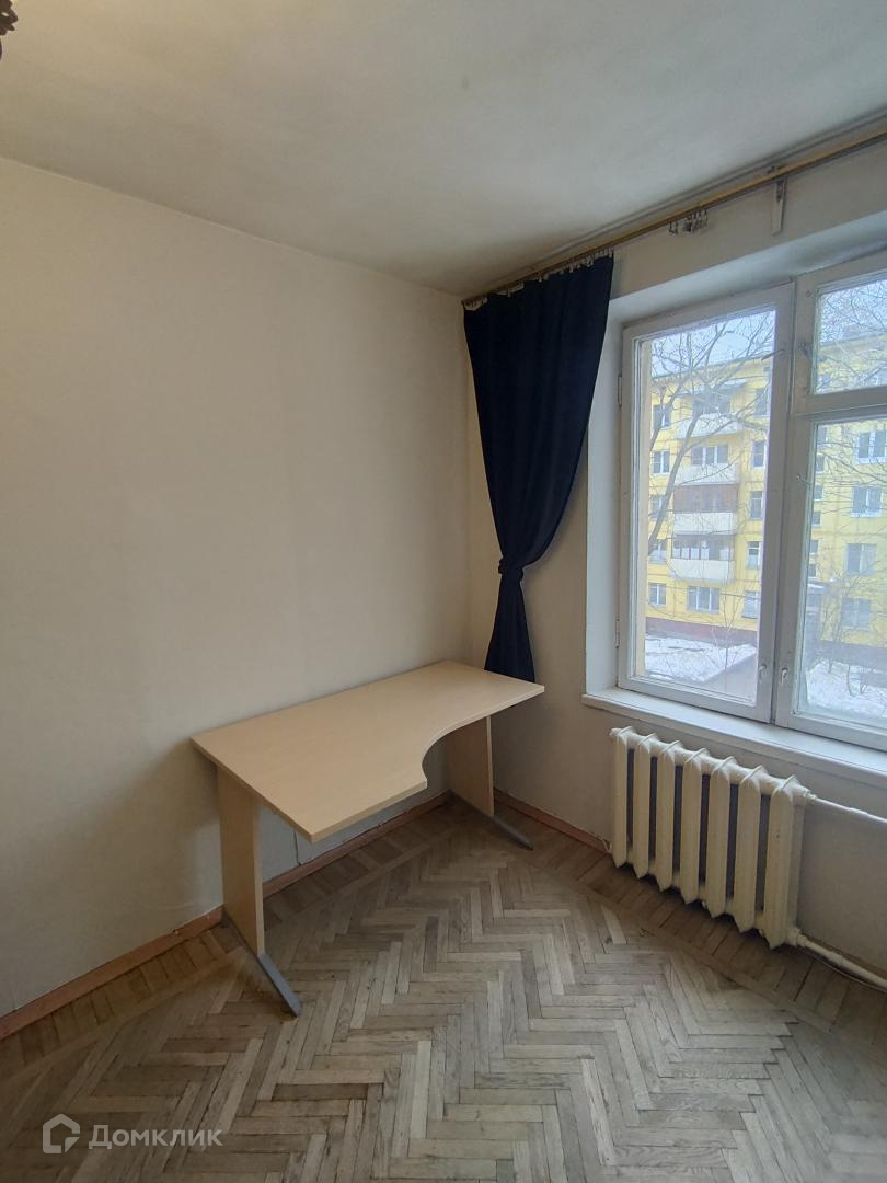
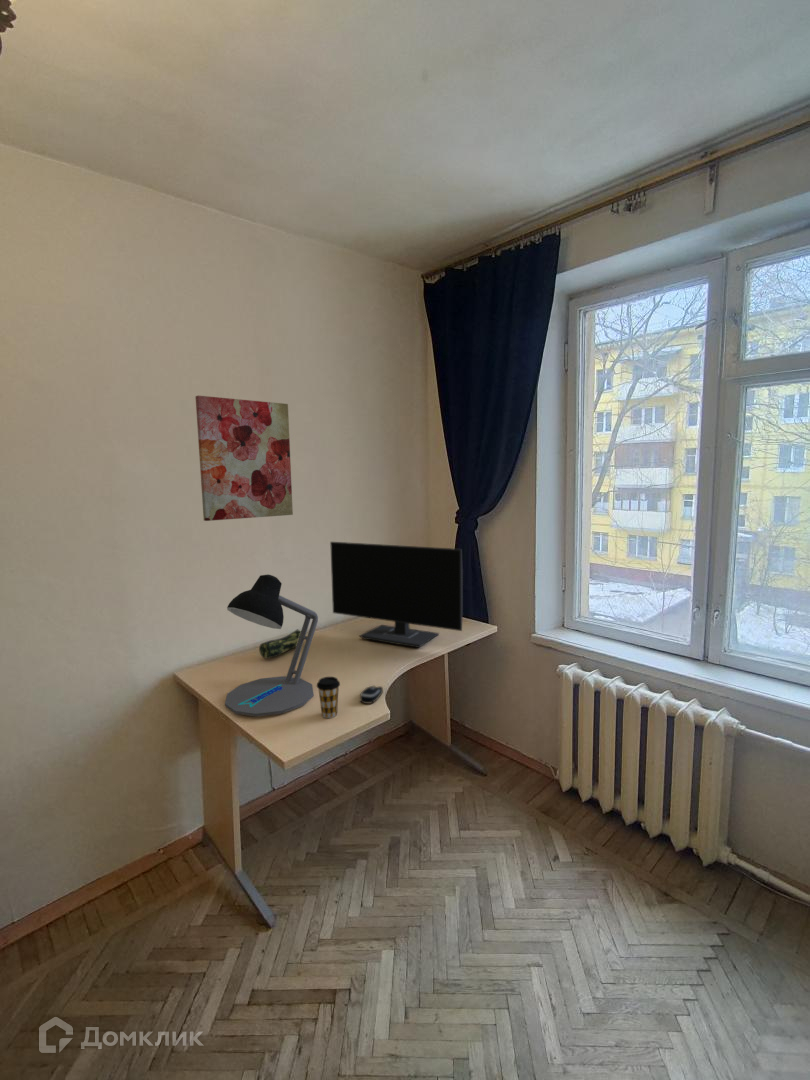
+ desk lamp [224,574,319,717]
+ coffee cup [316,676,341,719]
+ wall art [195,395,294,522]
+ pencil case [258,628,301,659]
+ monitor [329,541,464,649]
+ computer mouse [359,685,384,705]
